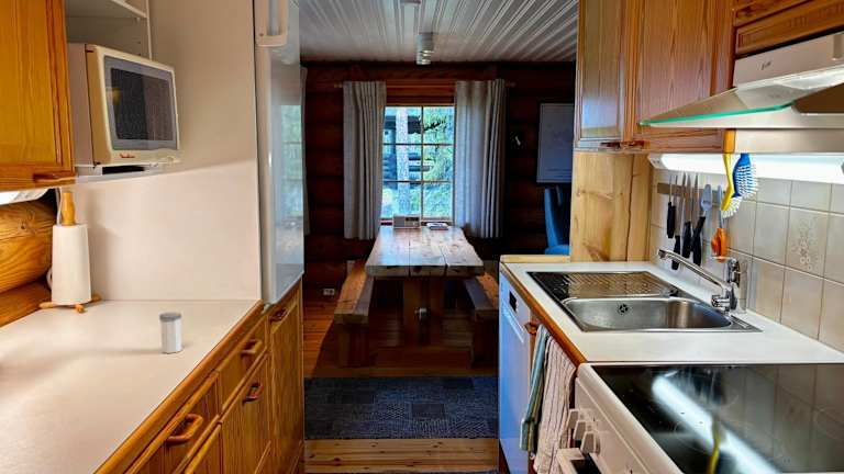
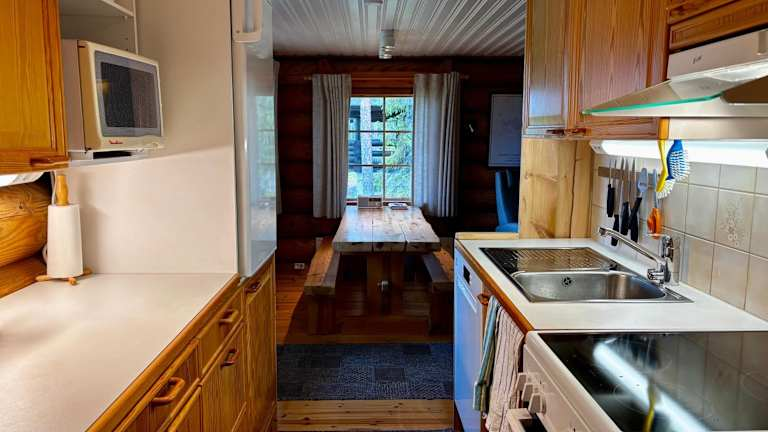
- salt shaker [158,311,182,354]
